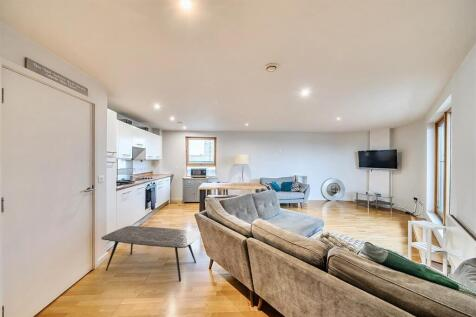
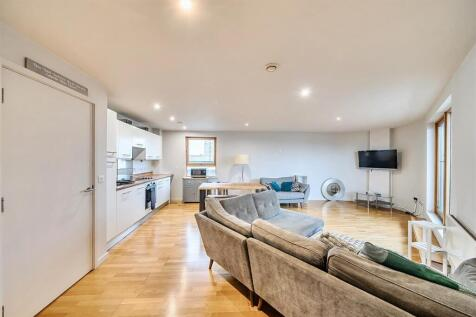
- coffee table [100,225,201,282]
